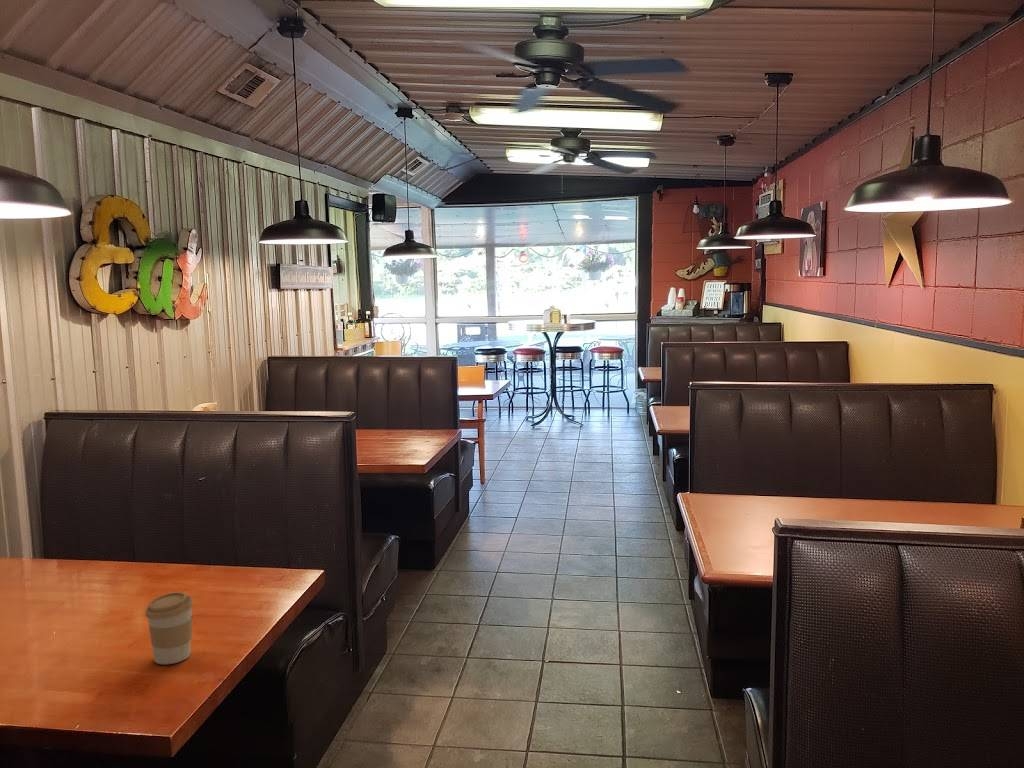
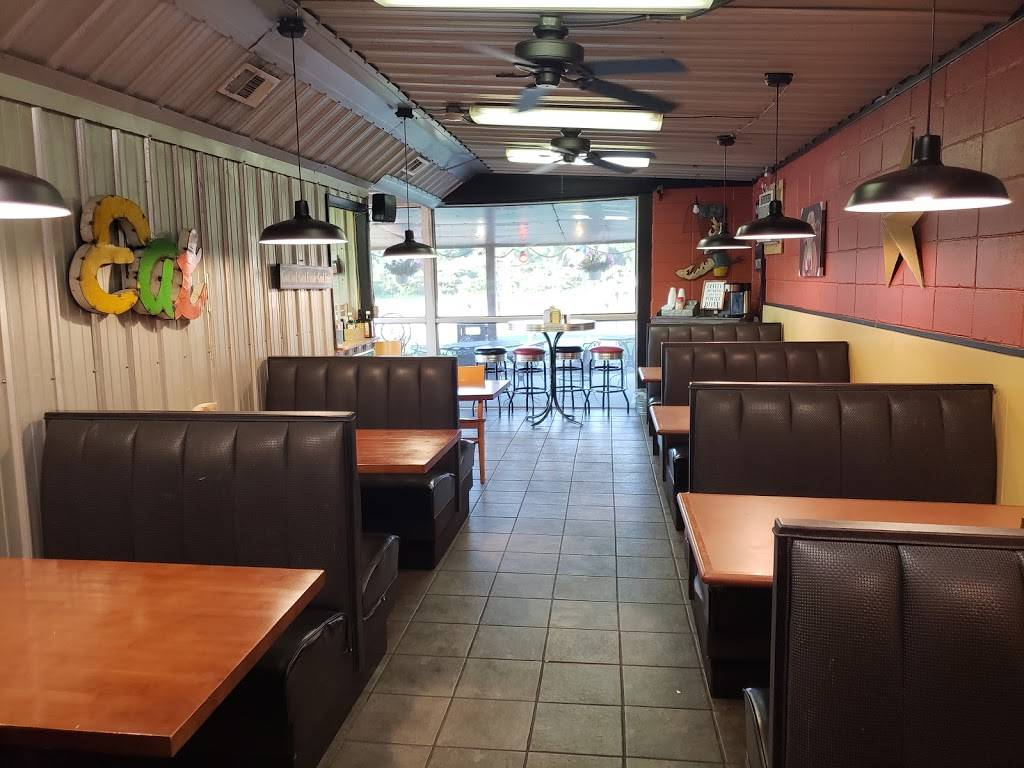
- coffee cup [144,591,194,665]
